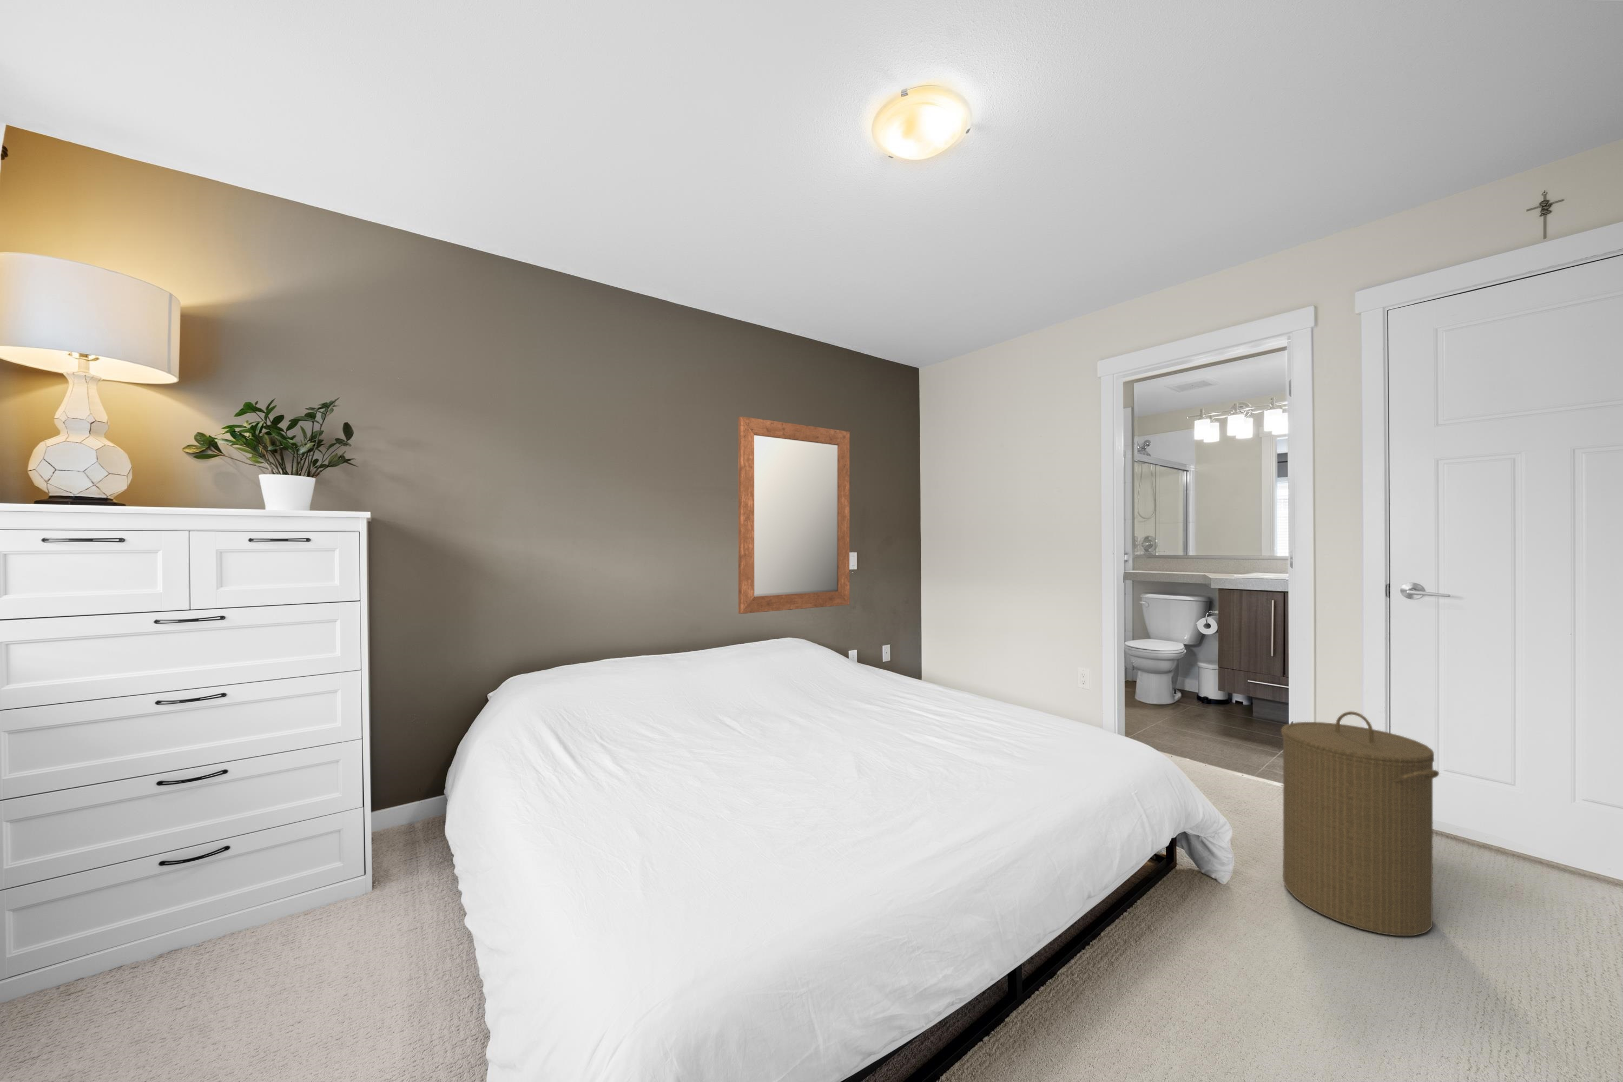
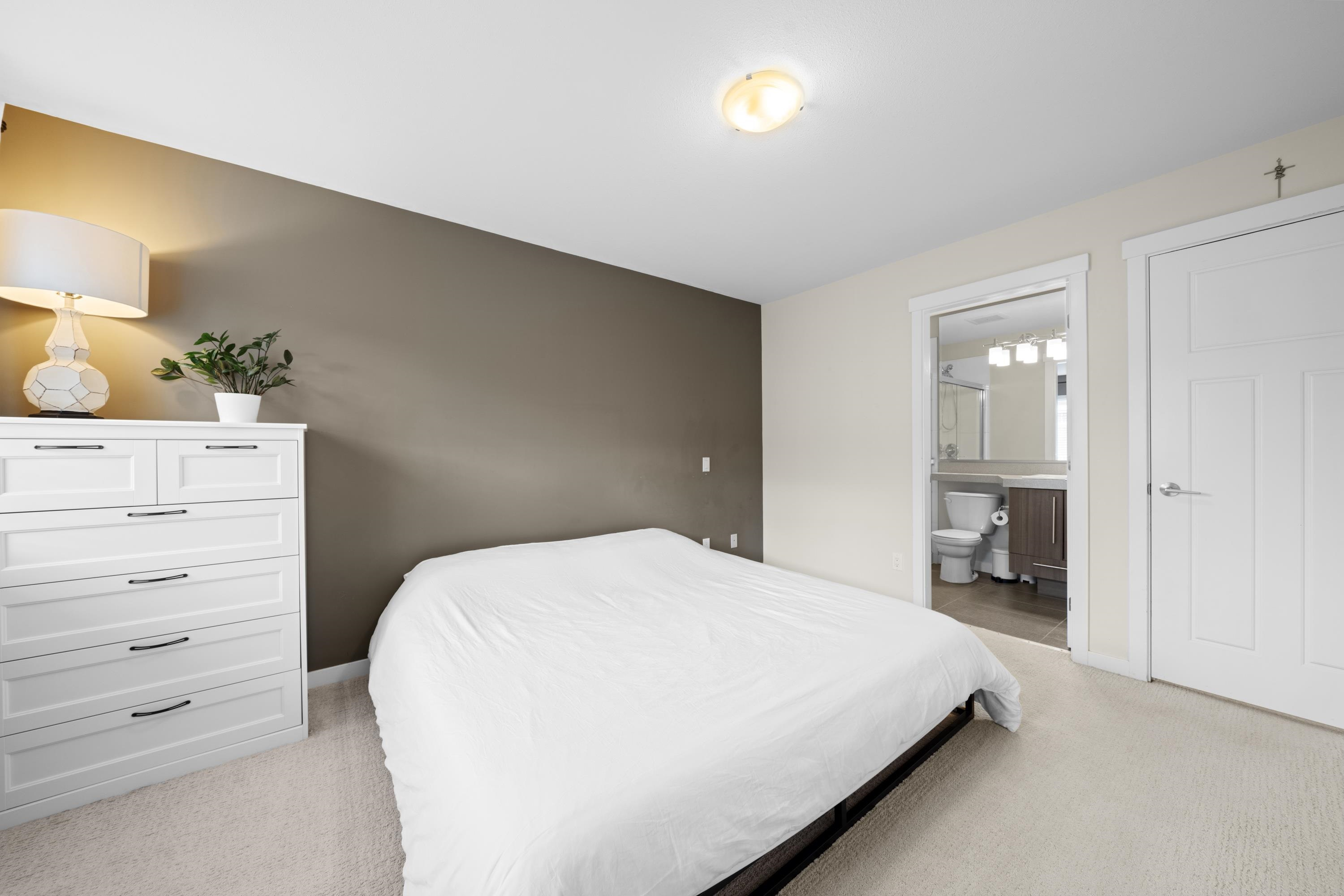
- mirror [738,417,850,615]
- laundry hamper [1280,711,1439,936]
